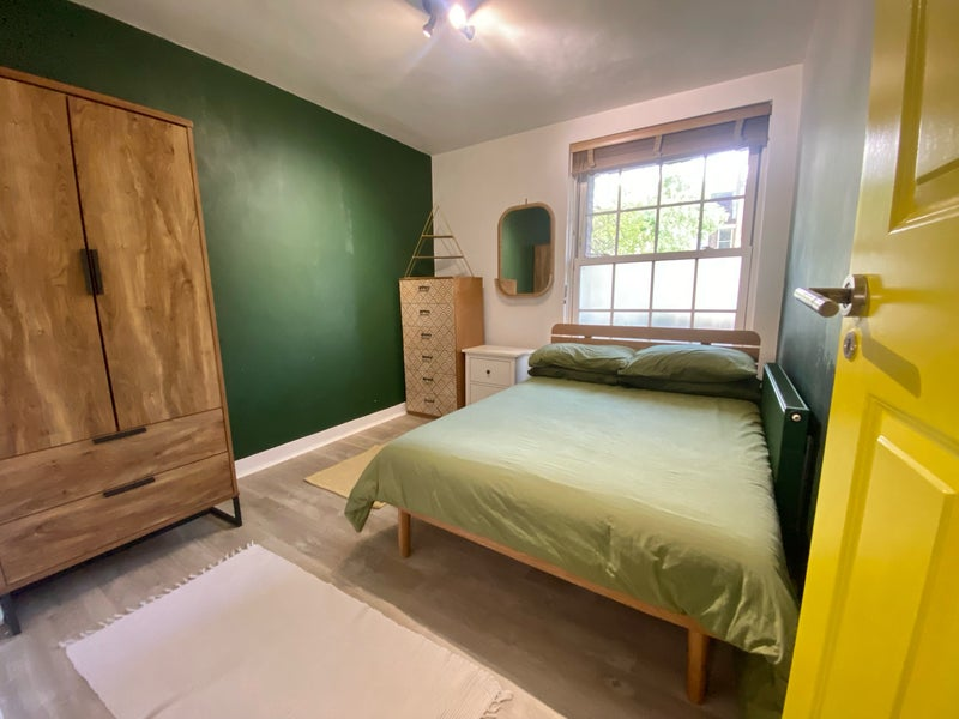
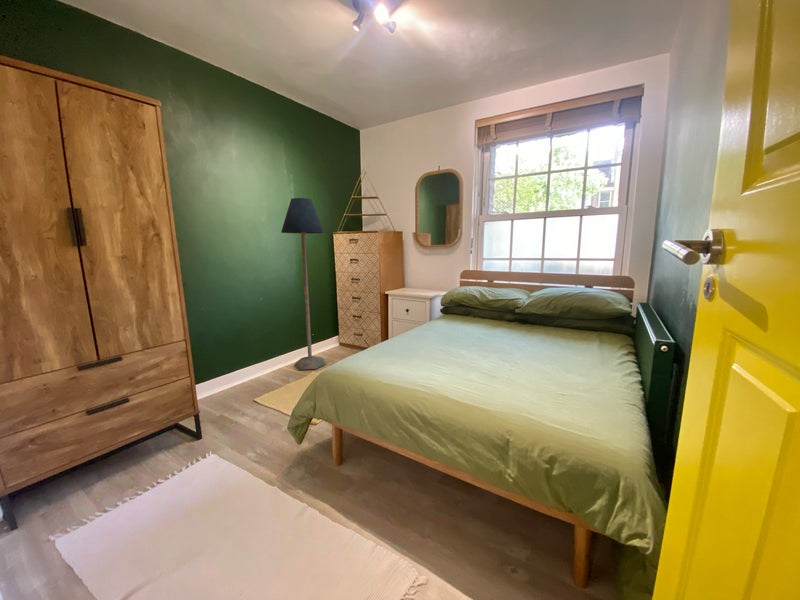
+ floor lamp [280,197,327,371]
